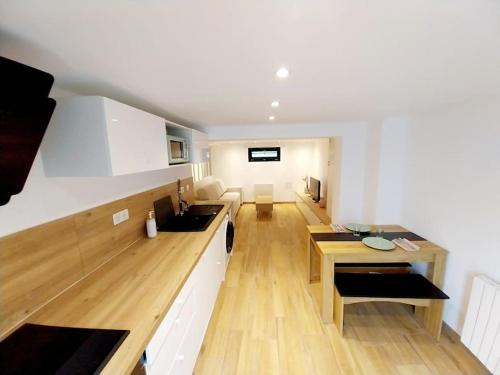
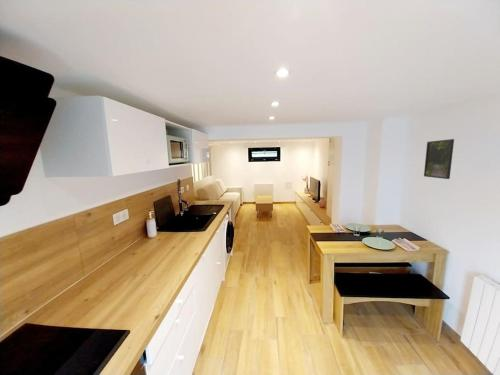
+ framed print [423,138,455,180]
